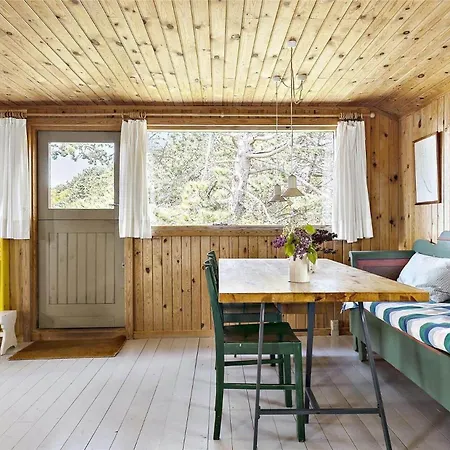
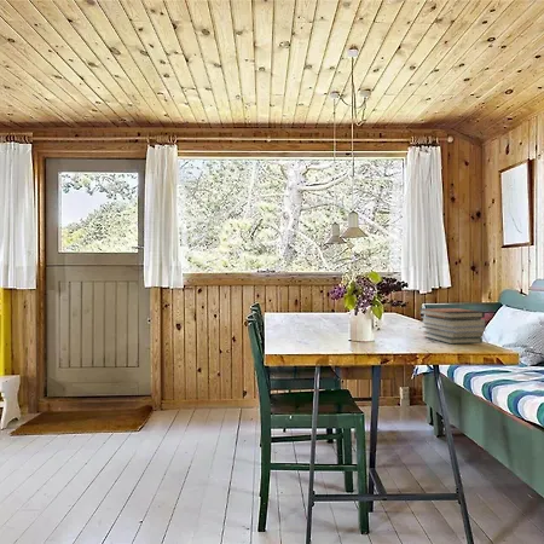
+ book stack [418,306,486,346]
